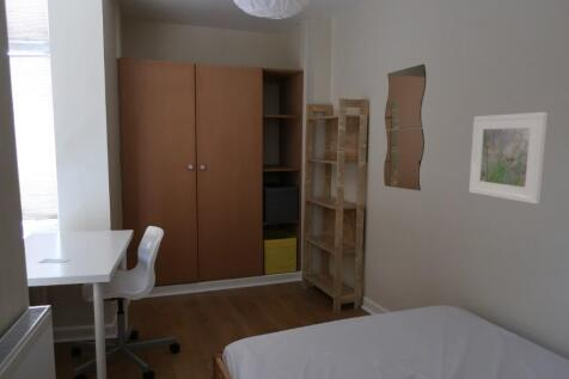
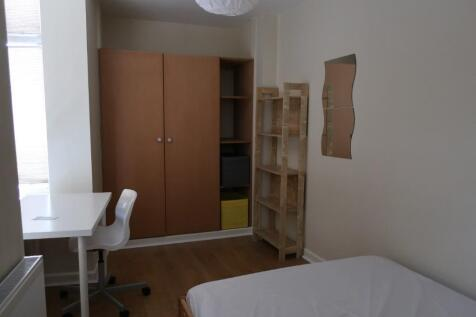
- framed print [467,111,549,204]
